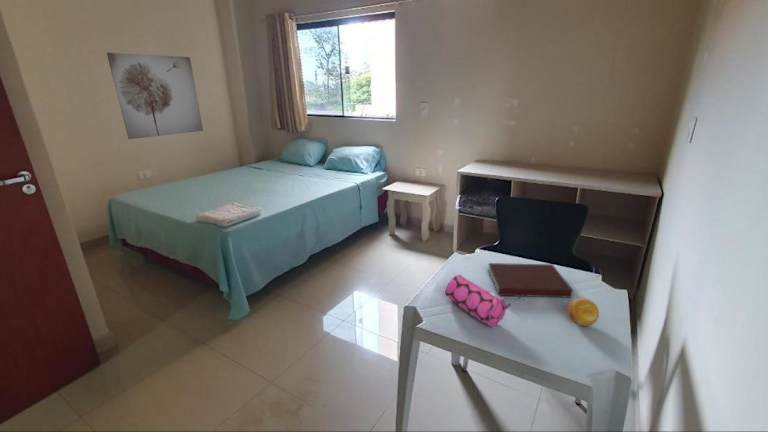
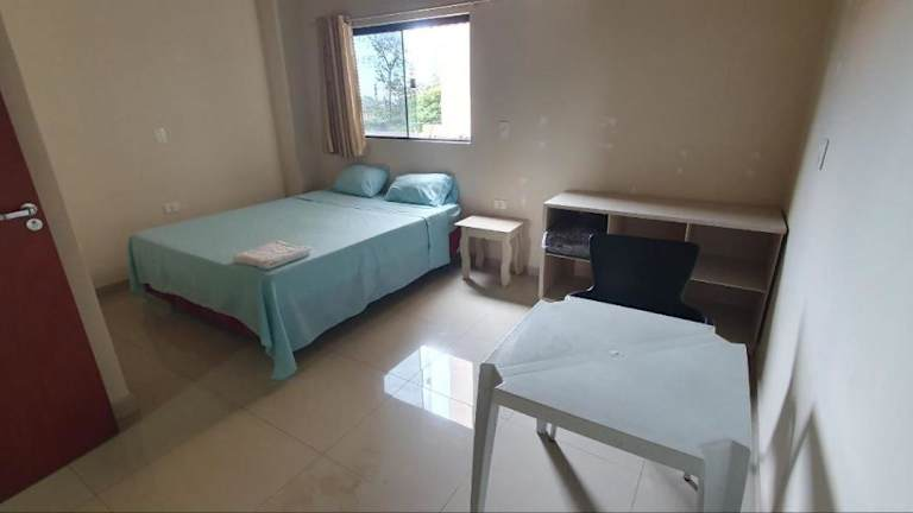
- pencil case [444,274,511,328]
- fruit [566,297,600,327]
- wall art [106,52,204,140]
- notebook [487,262,574,299]
